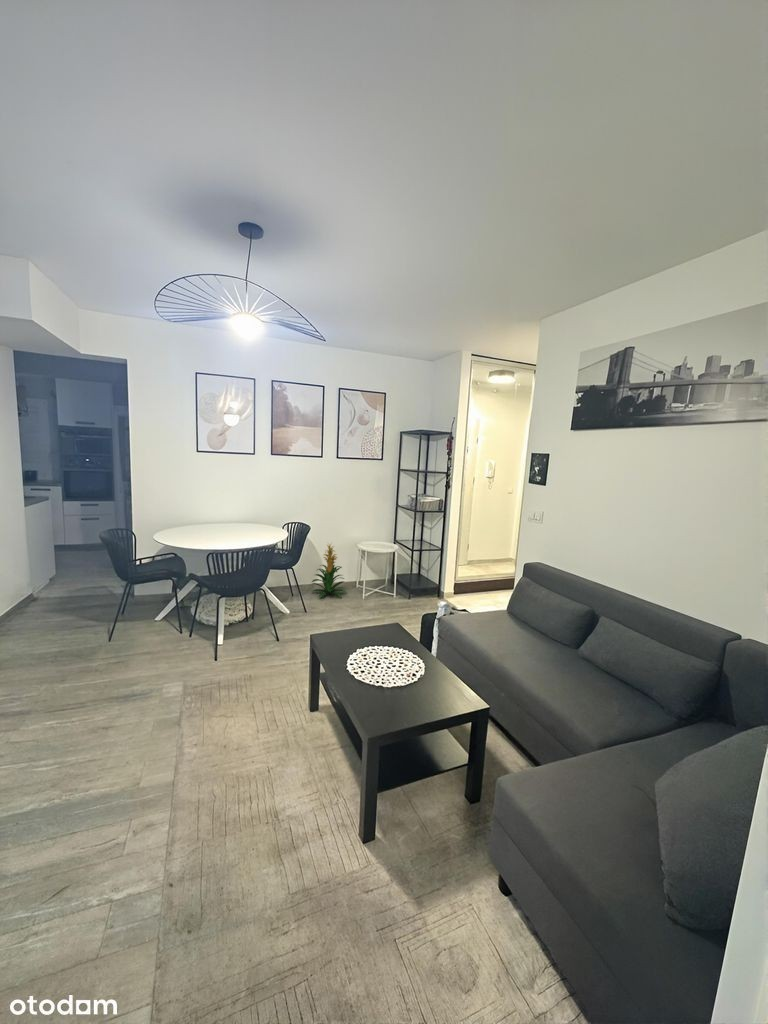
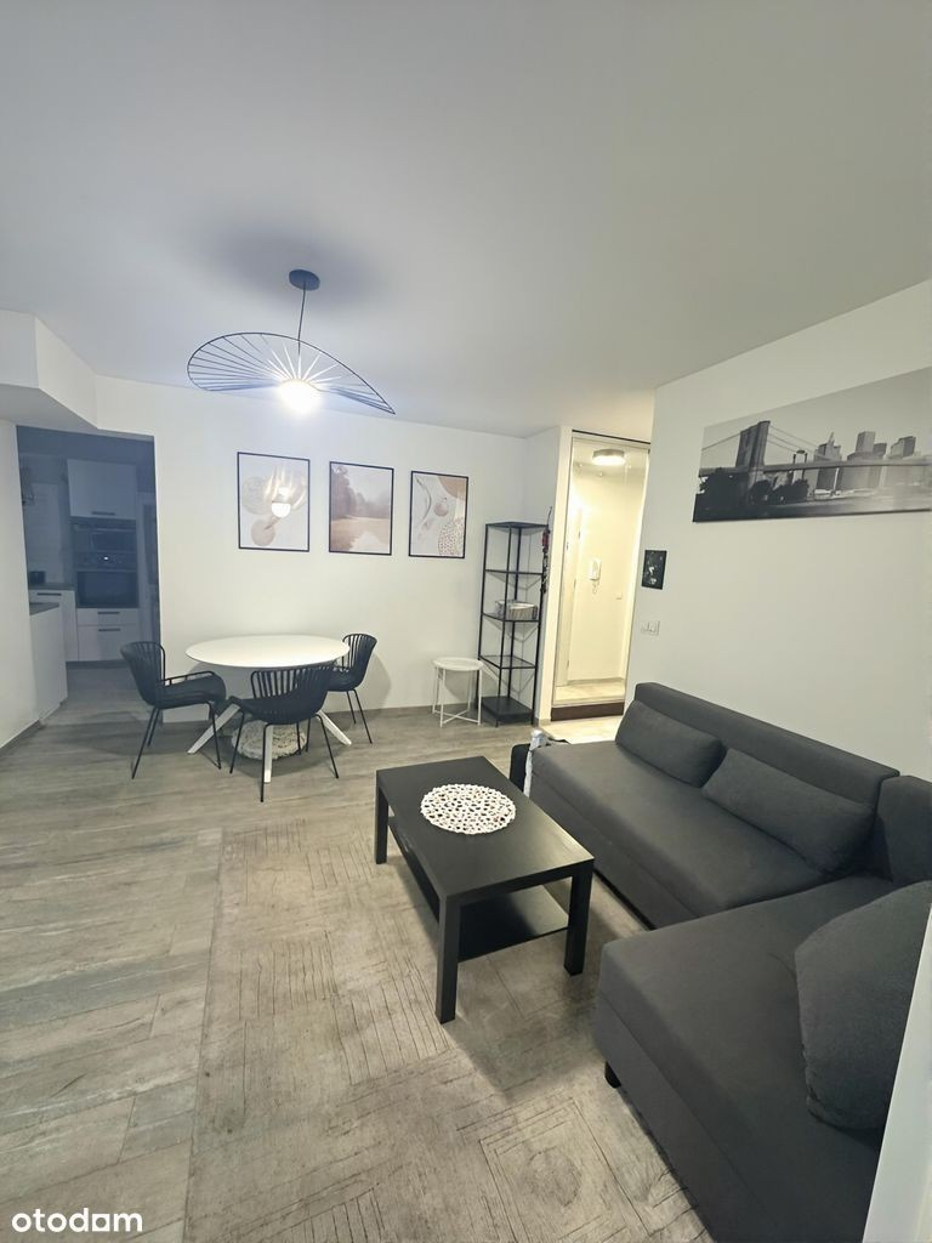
- indoor plant [310,542,347,599]
